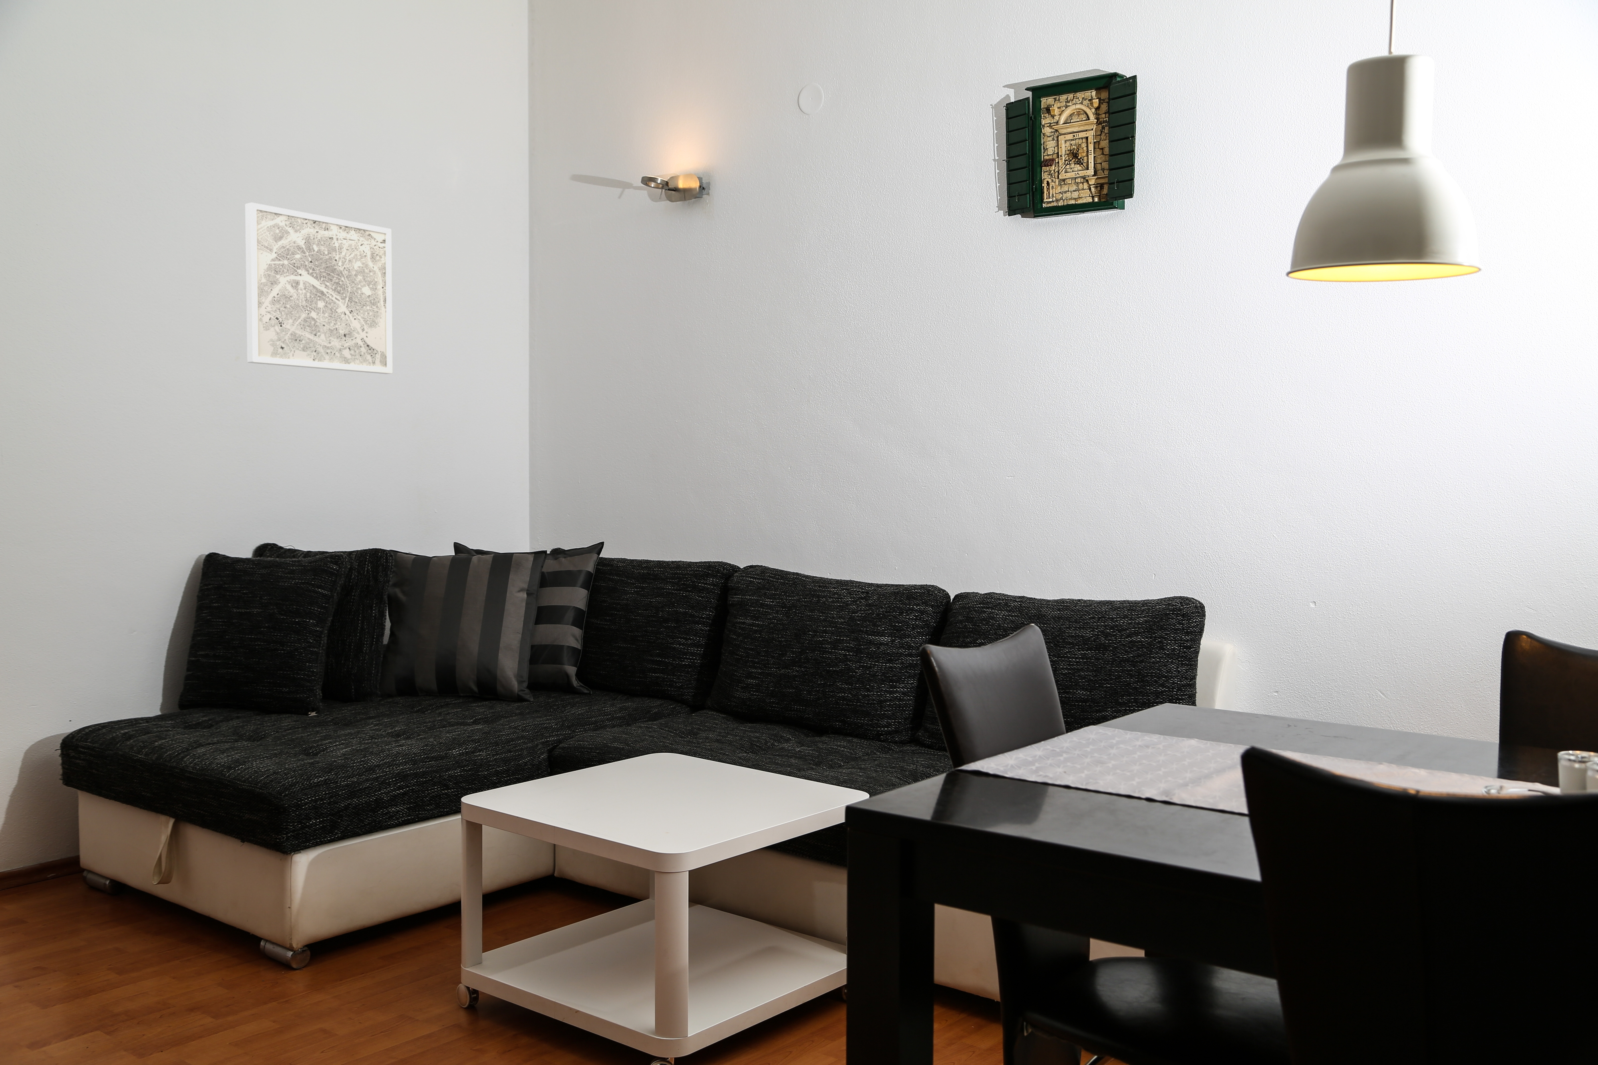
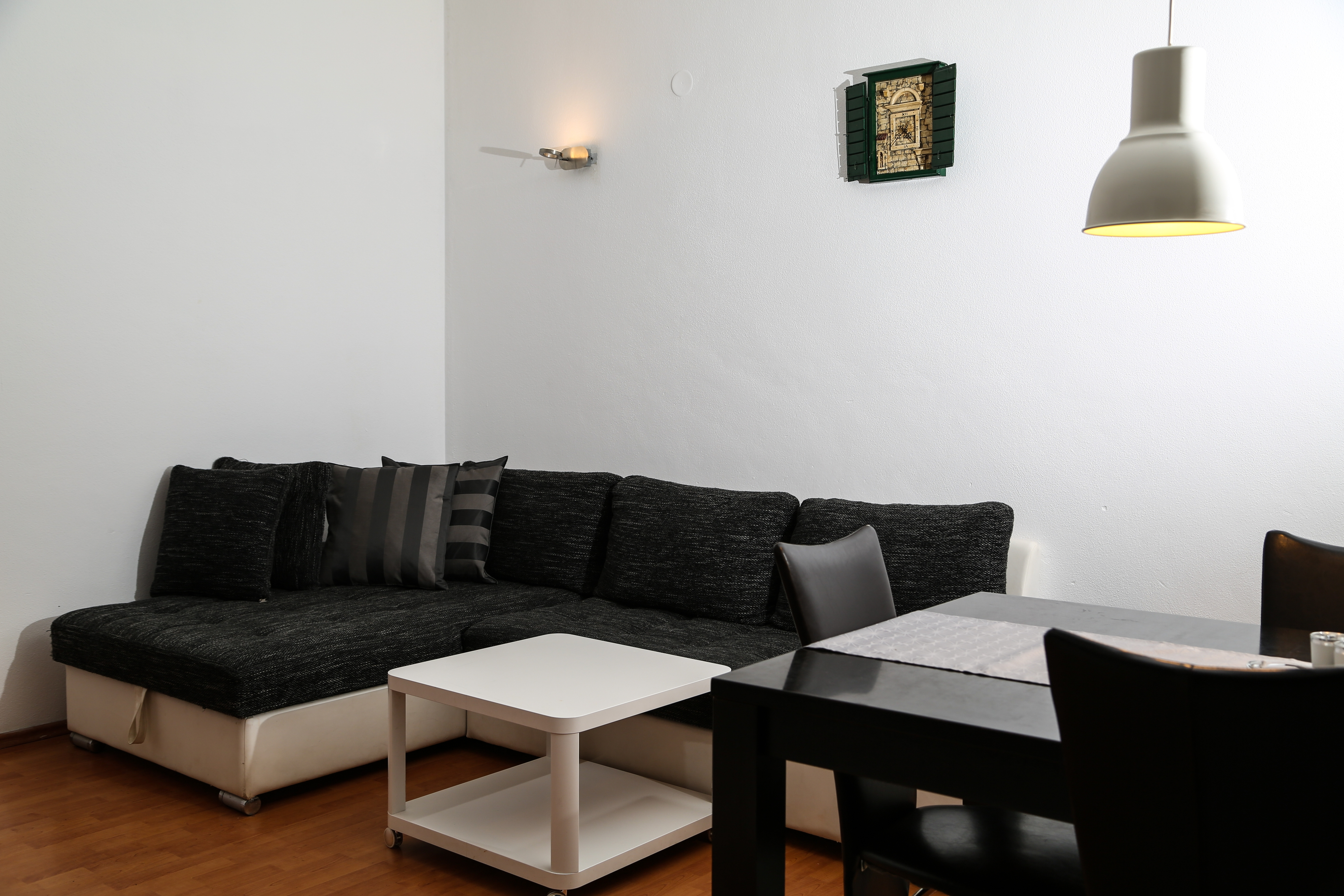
- wall art [245,202,394,374]
